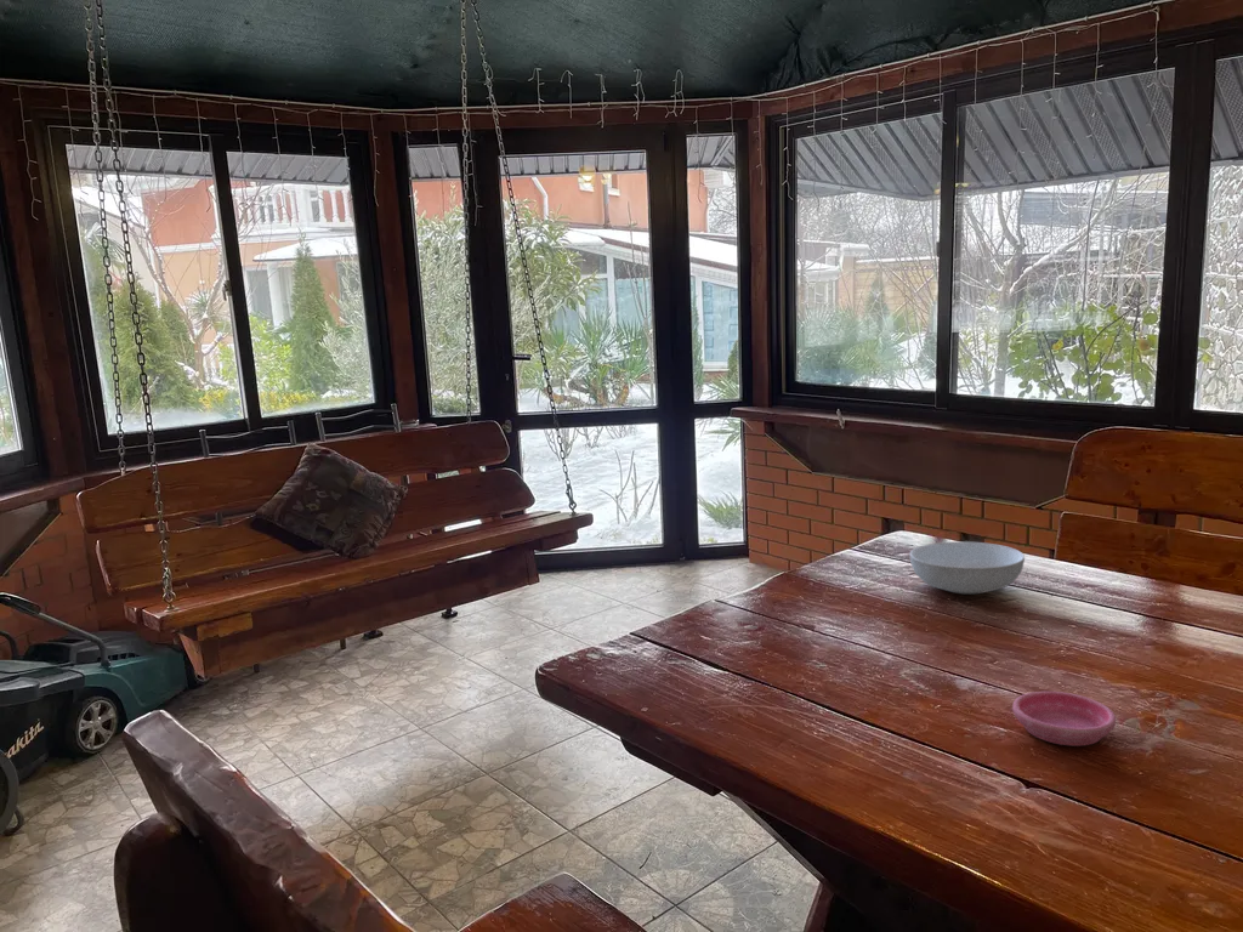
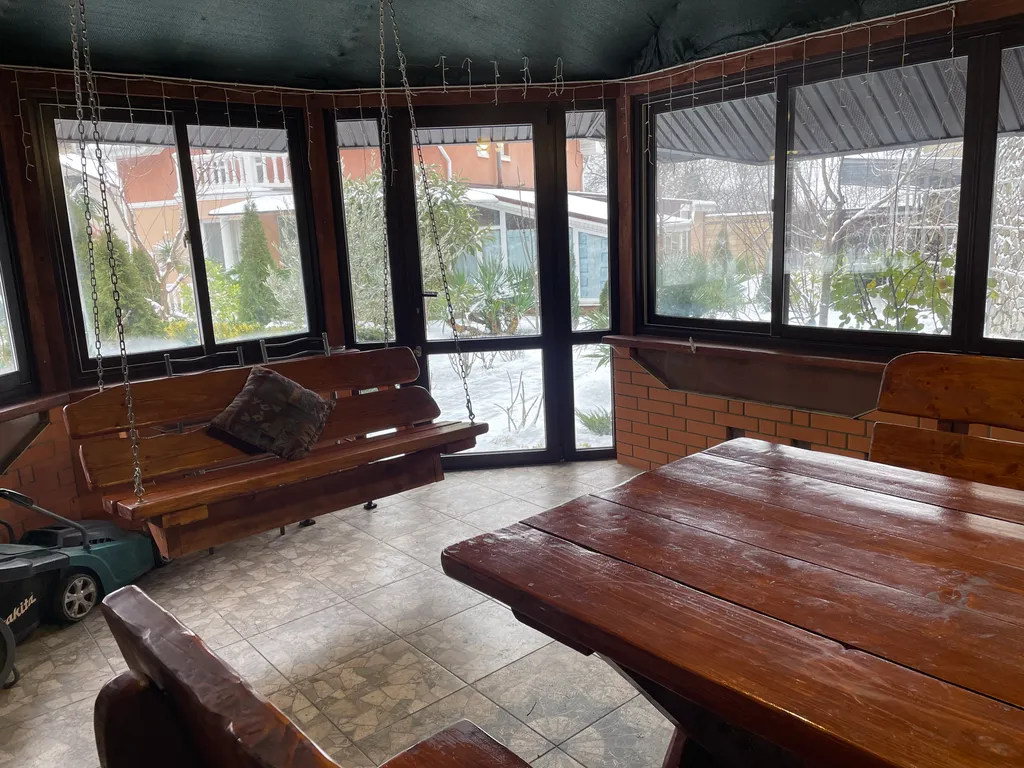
- serving bowl [908,540,1026,595]
- saucer [1011,691,1117,748]
